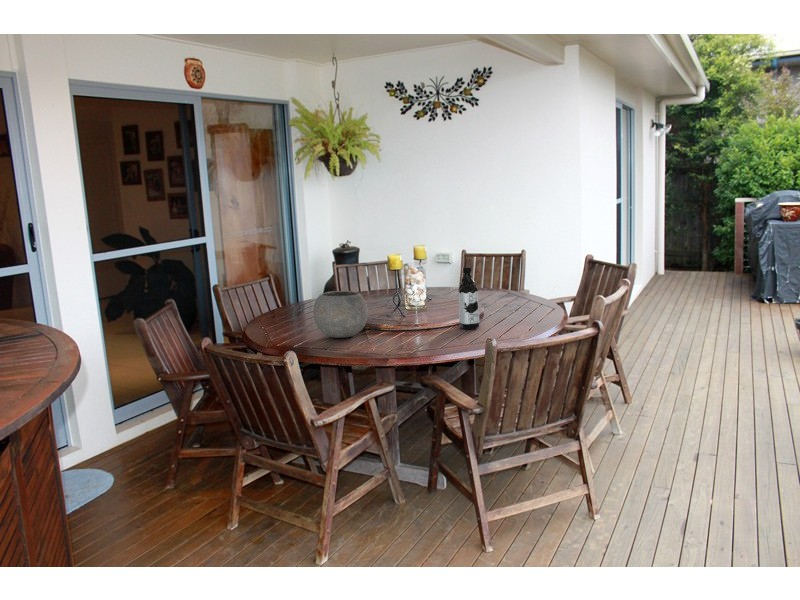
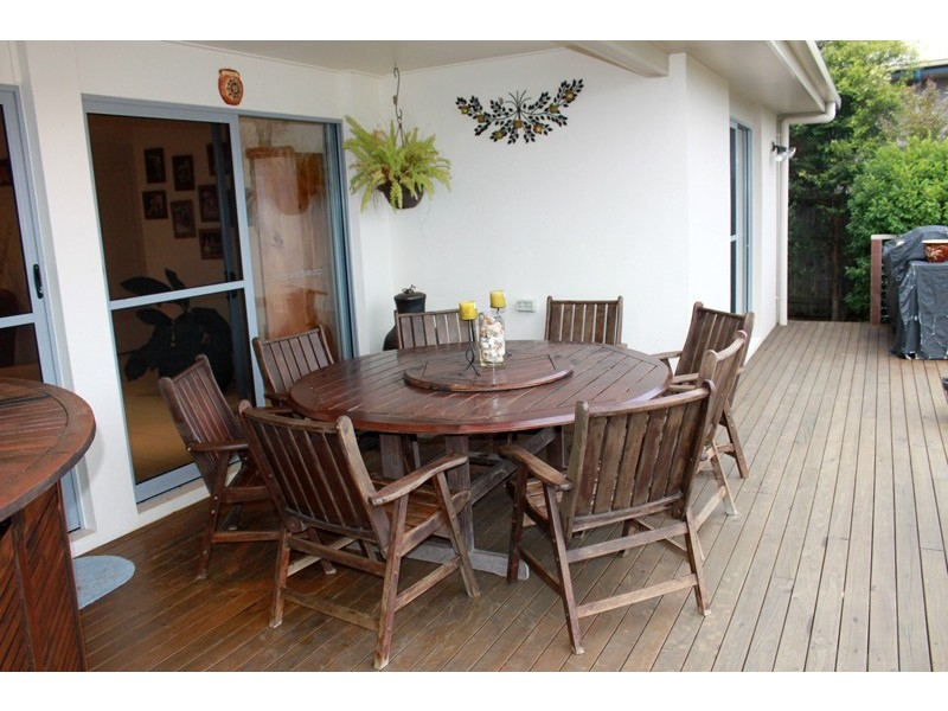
- bowl [312,290,369,339]
- water bottle [457,266,480,330]
